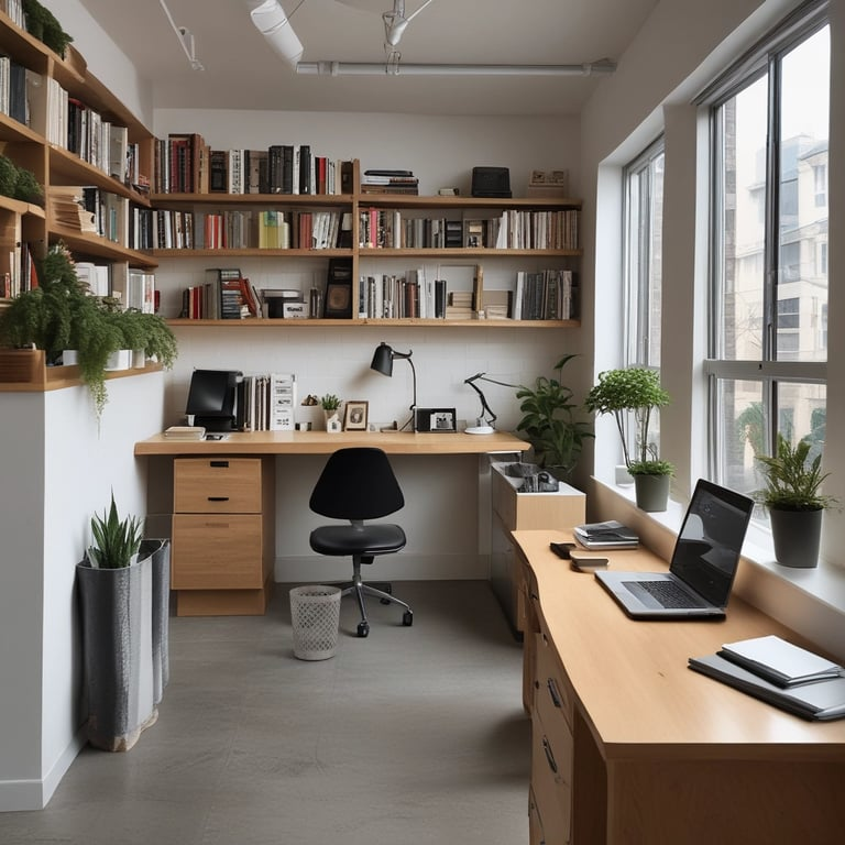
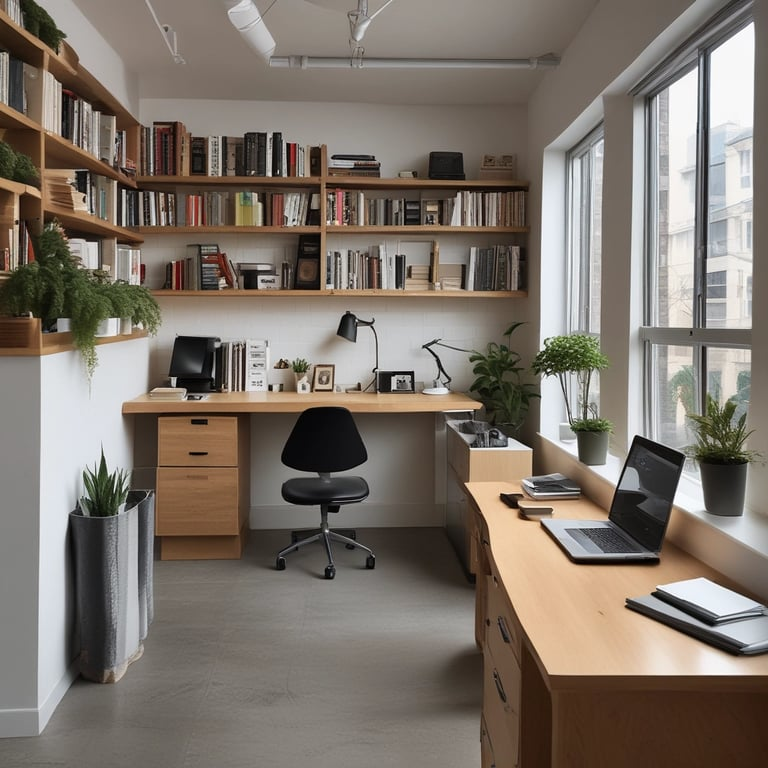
- wastebasket [288,584,342,661]
